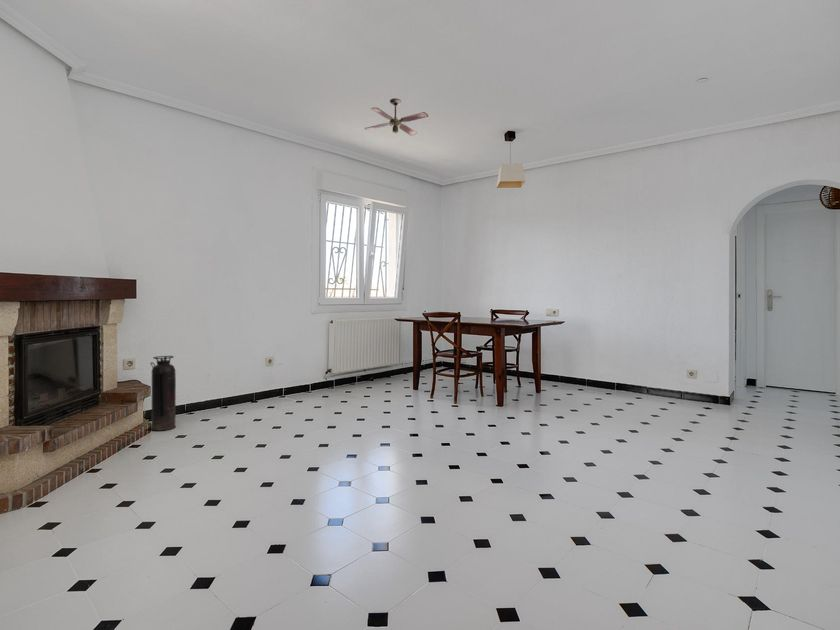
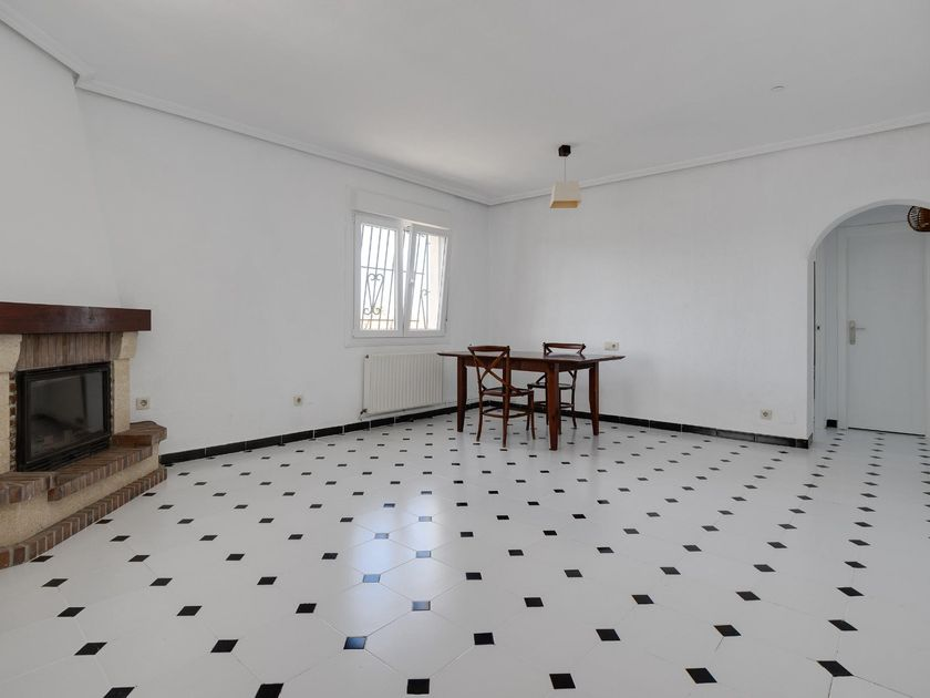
- fire extinguisher [149,355,177,432]
- ceiling fan [364,97,429,136]
